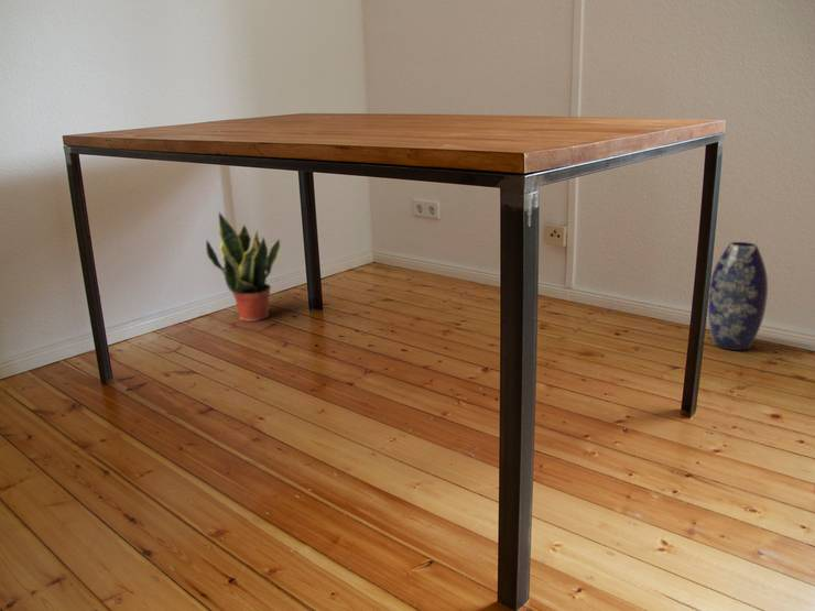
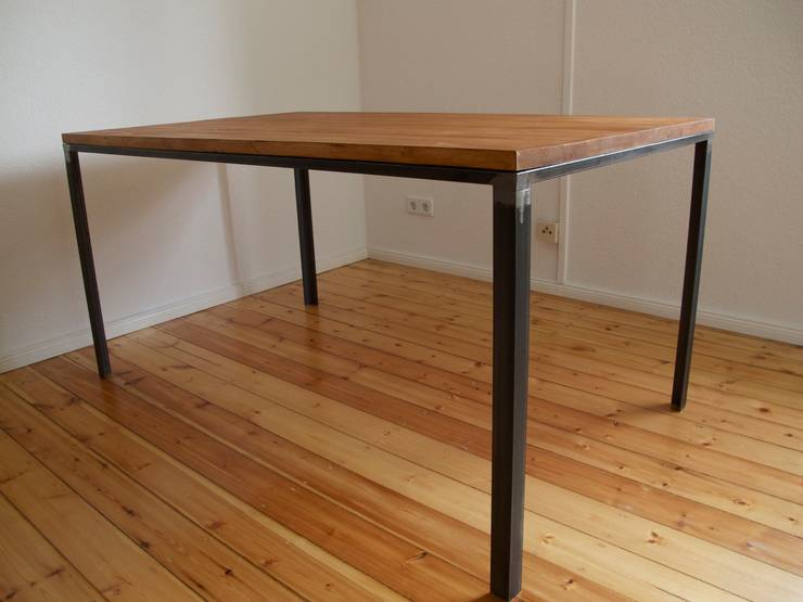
- potted plant [205,210,282,323]
- vase [707,241,769,351]
